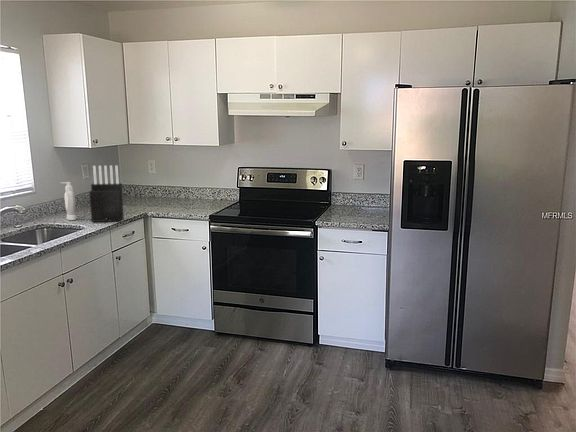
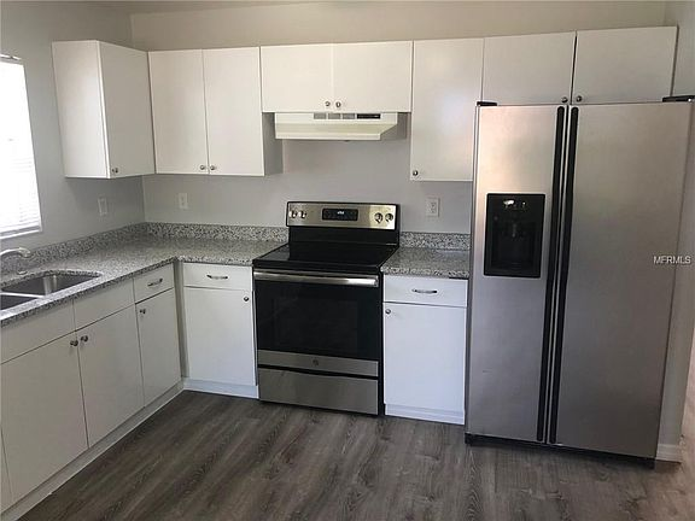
- soap bottle [59,181,77,221]
- knife block [88,165,125,223]
